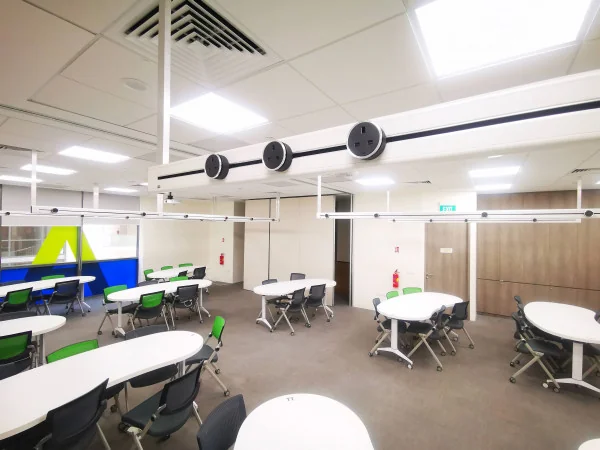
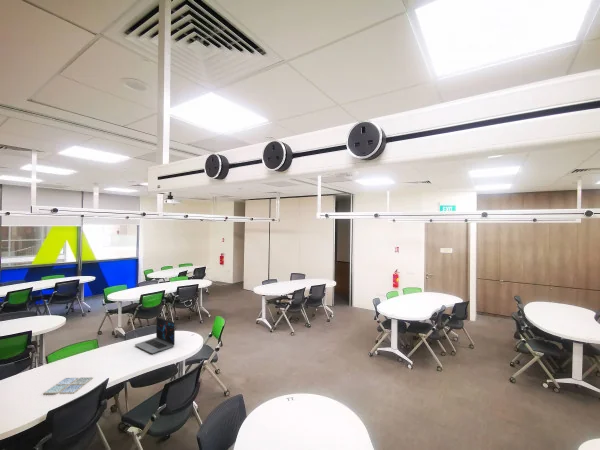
+ laptop [134,316,176,354]
+ drink coaster [43,376,94,395]
